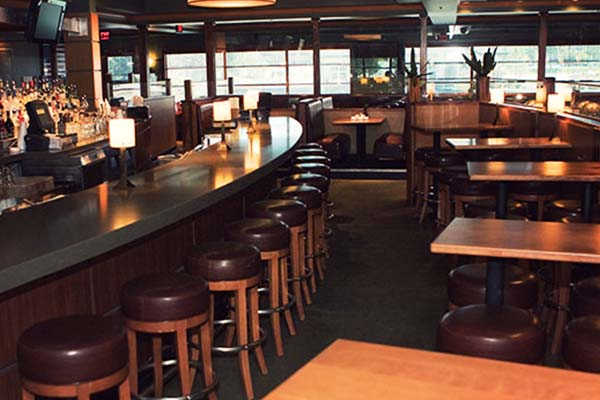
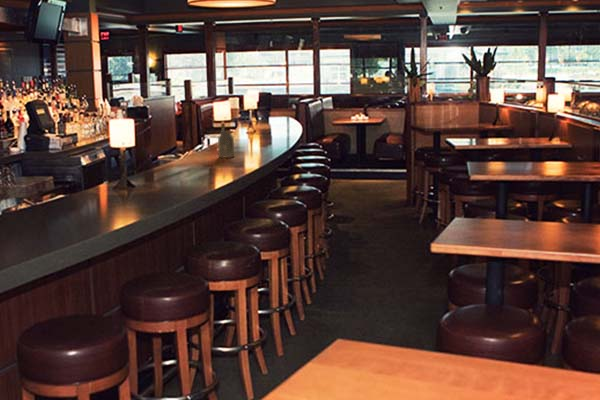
+ canister [217,130,235,159]
